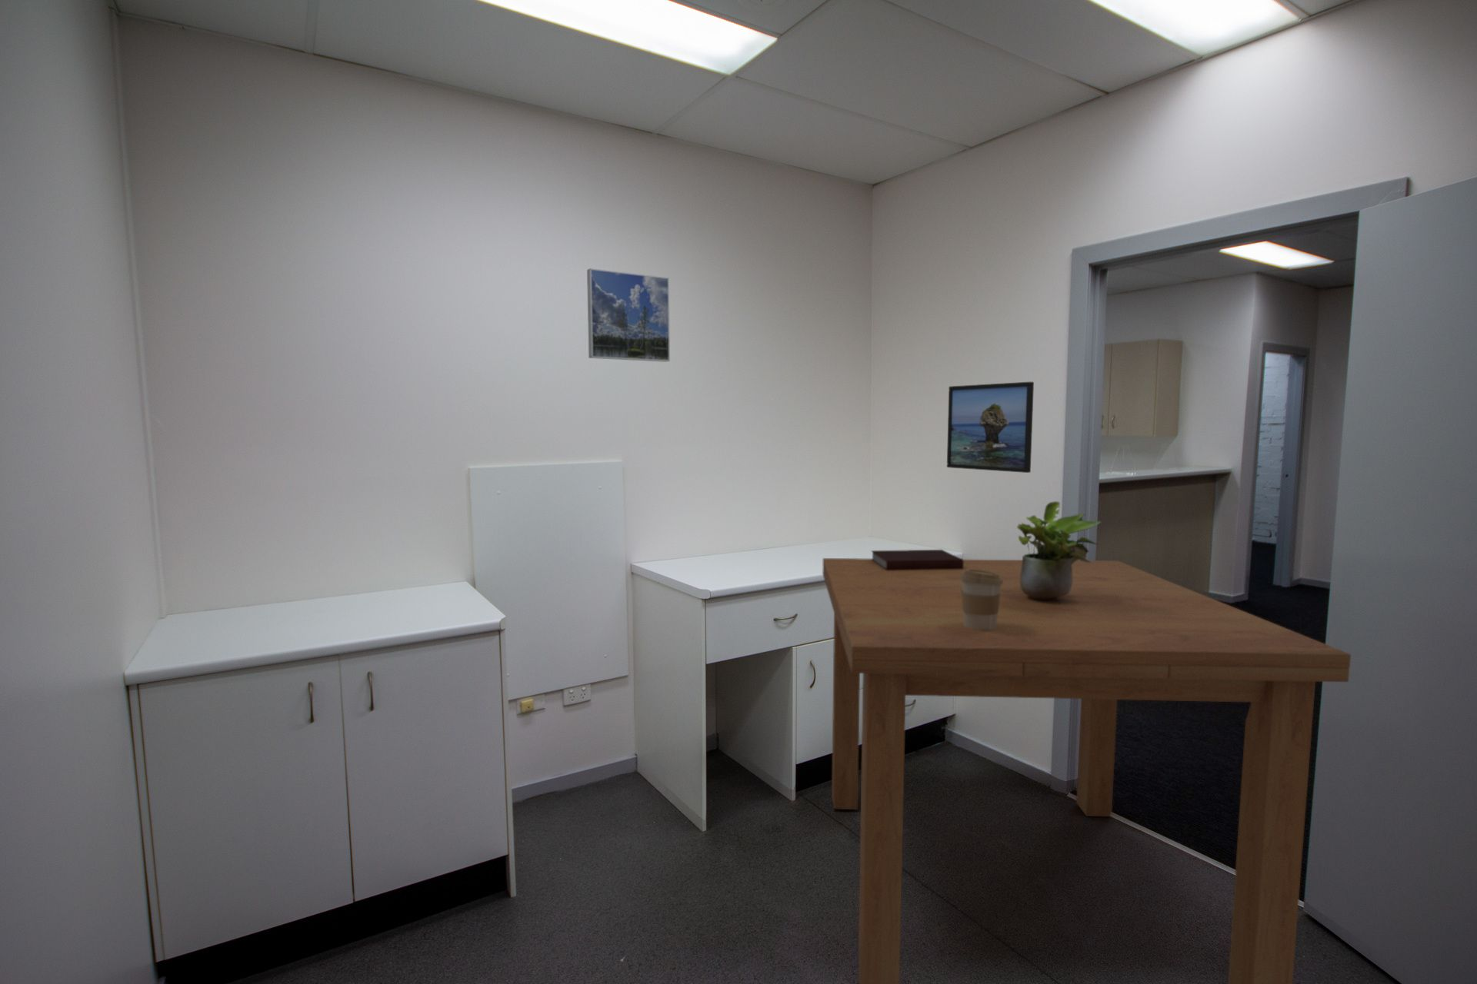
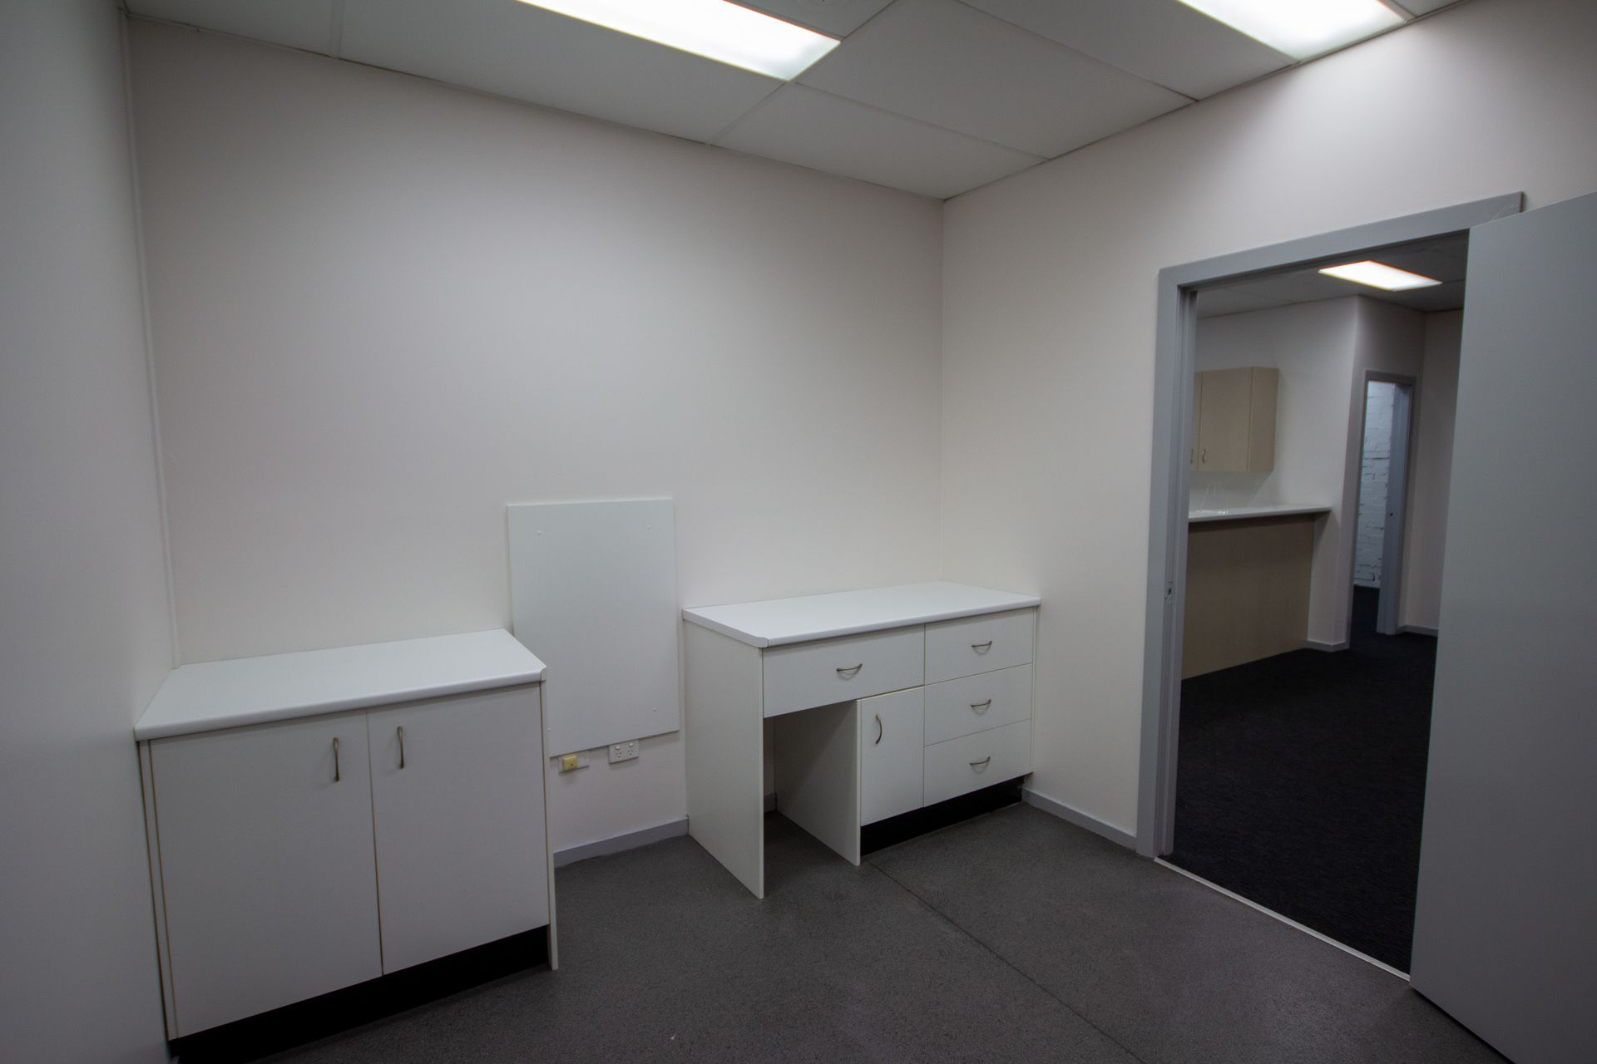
- dining table [822,557,1352,984]
- coffee cup [960,570,1003,630]
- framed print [946,381,1035,473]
- potted plant [1017,501,1102,599]
- notebook [870,549,964,570]
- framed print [586,268,670,362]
